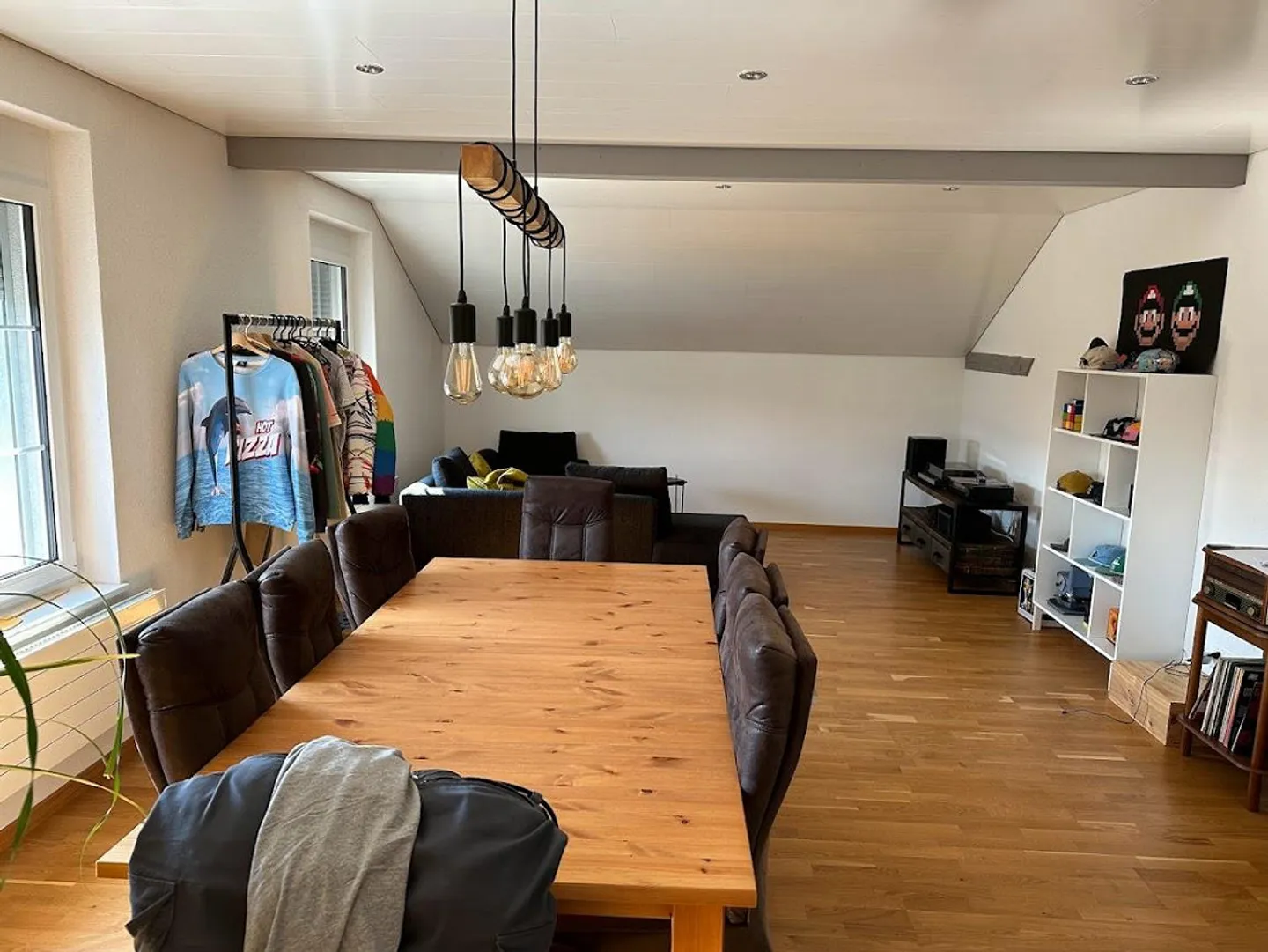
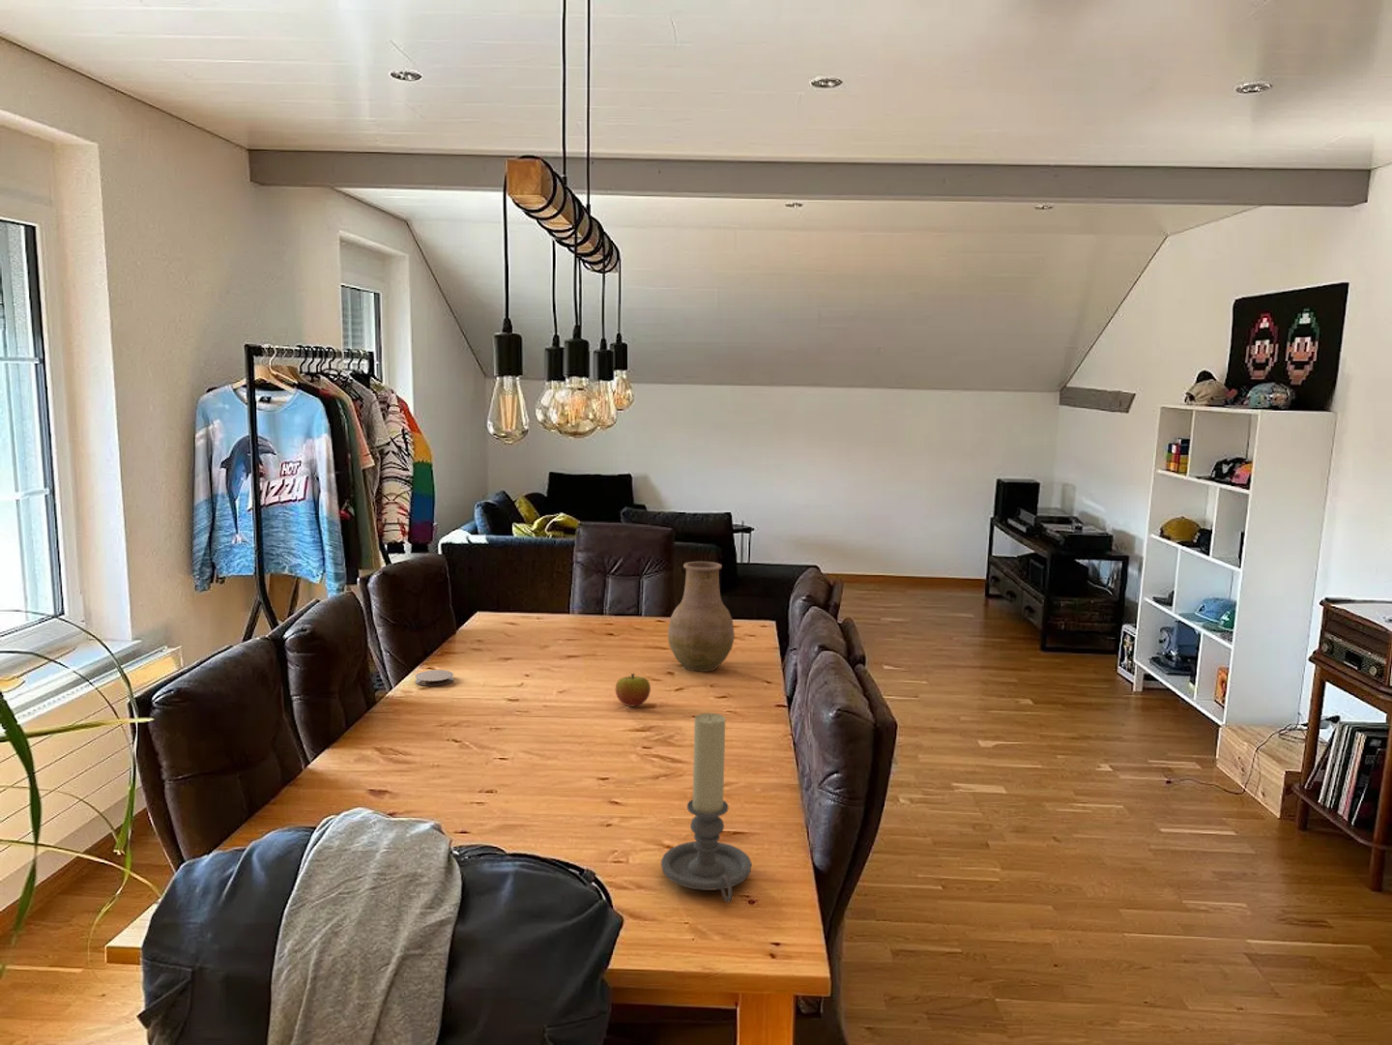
+ vase [667,561,736,673]
+ candle holder [660,712,752,903]
+ coaster [415,668,454,687]
+ apple [615,673,651,707]
